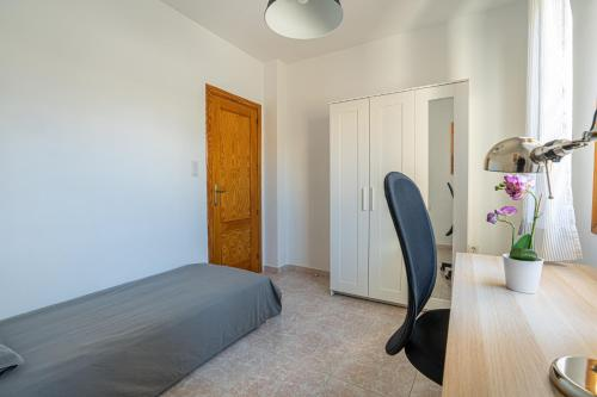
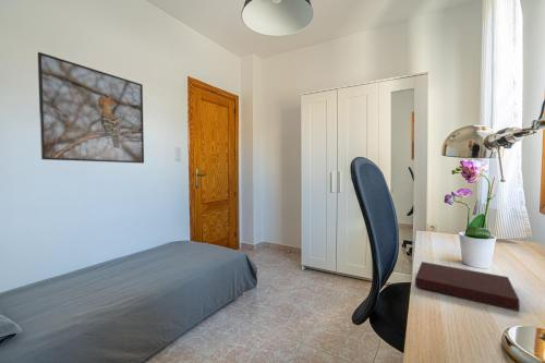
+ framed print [37,51,145,165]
+ notebook [414,261,520,312]
